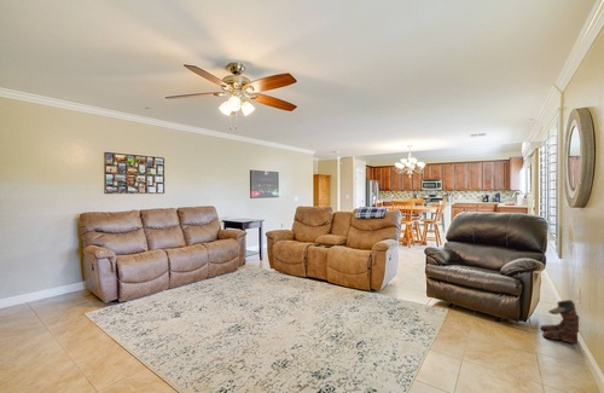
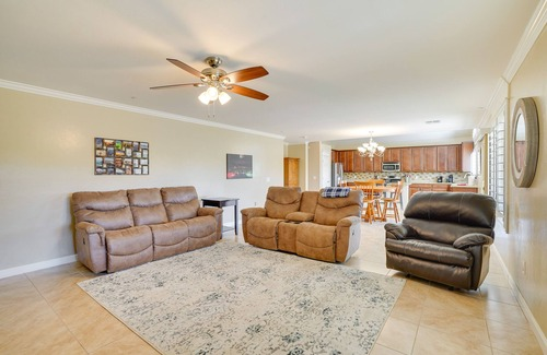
- boots [539,299,580,345]
